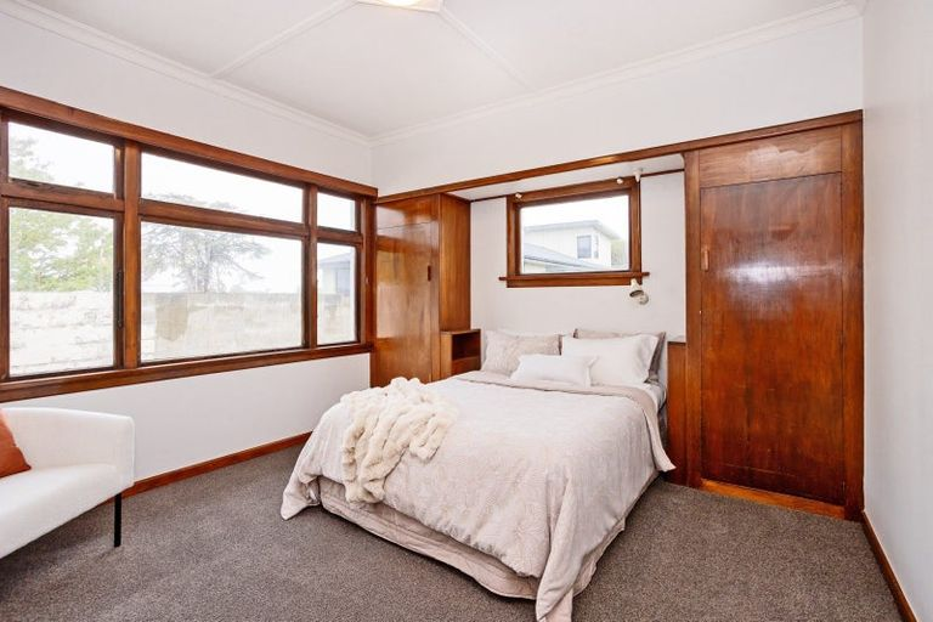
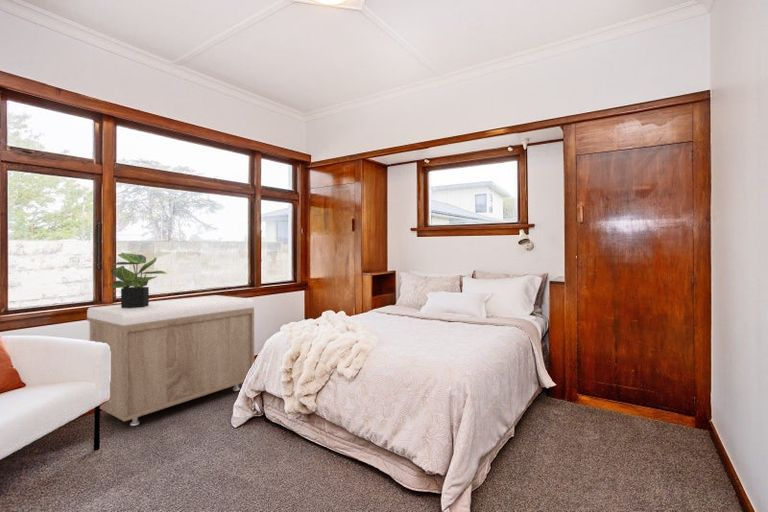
+ potted plant [110,252,168,309]
+ storage bench [86,294,255,427]
